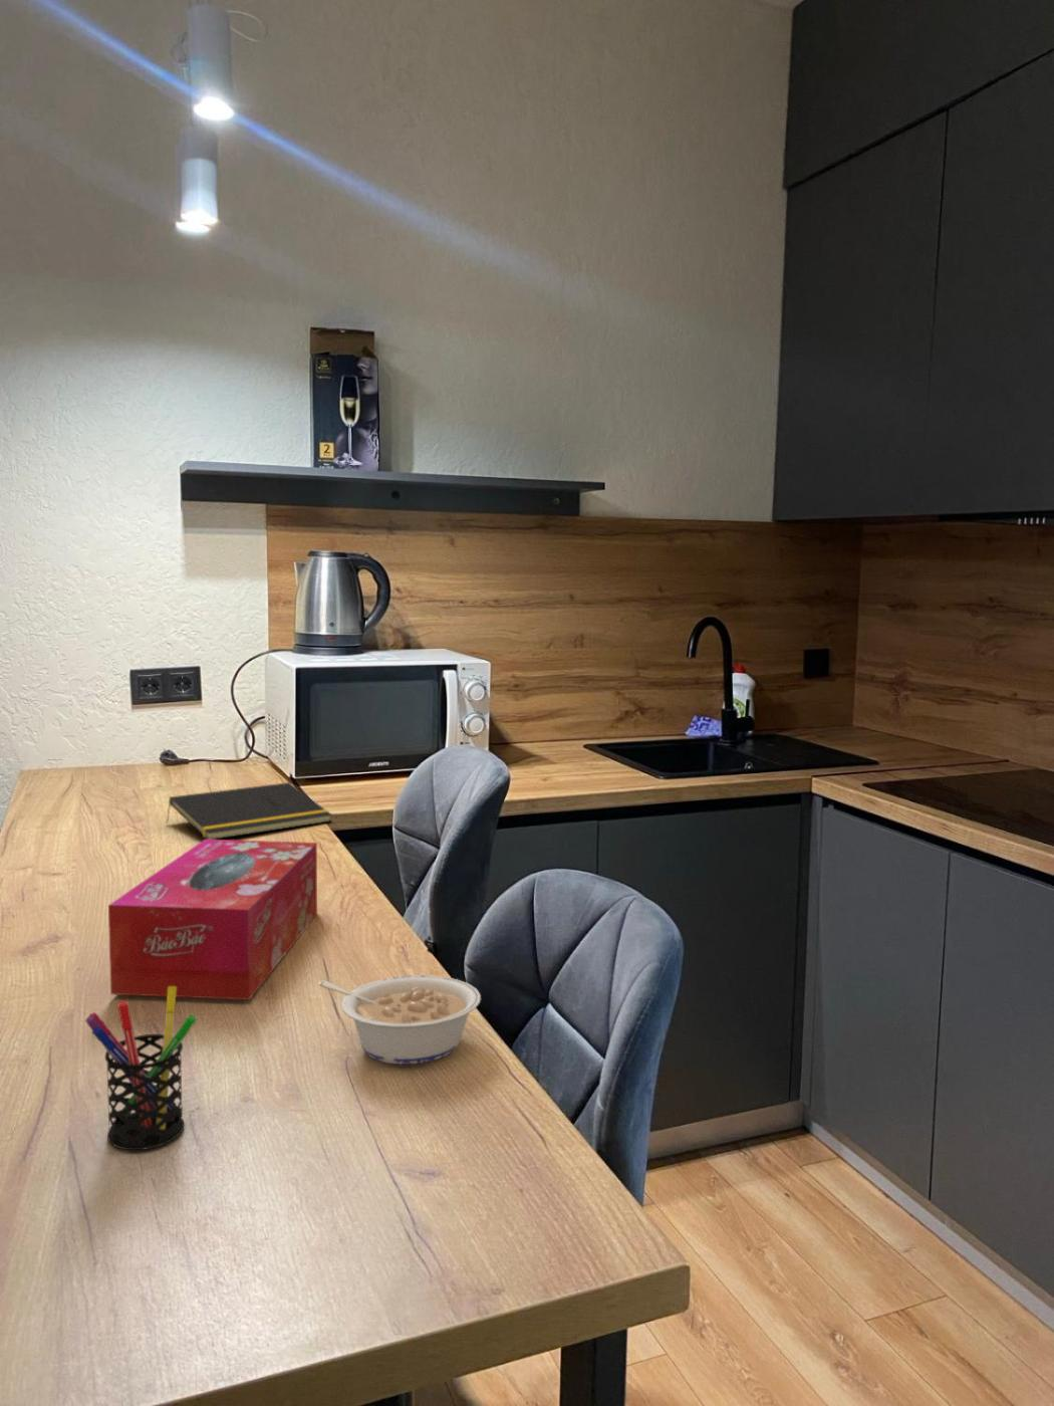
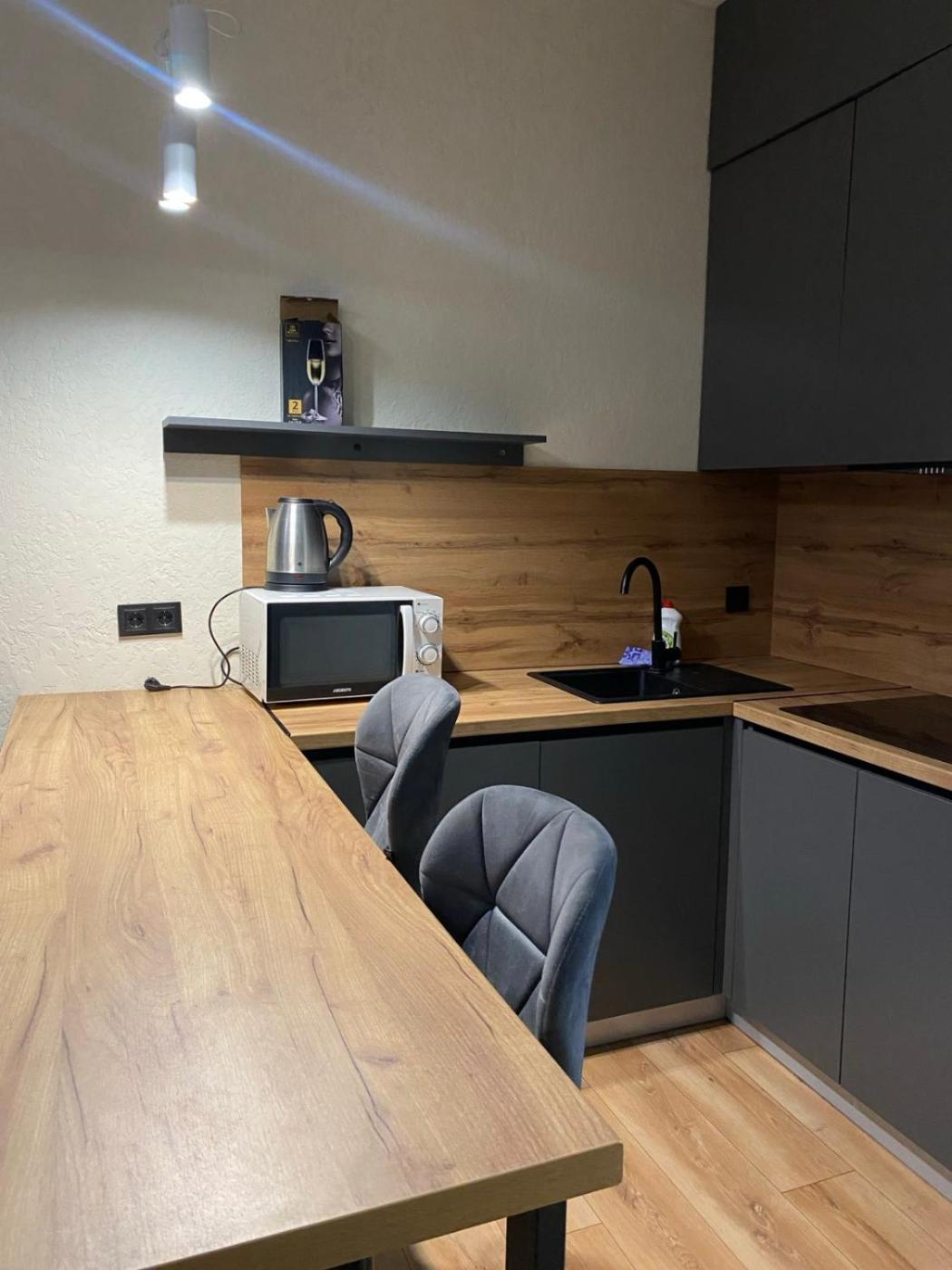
- notepad [166,782,333,839]
- pen holder [84,986,198,1151]
- legume [318,974,482,1065]
- tissue box [107,838,318,1001]
